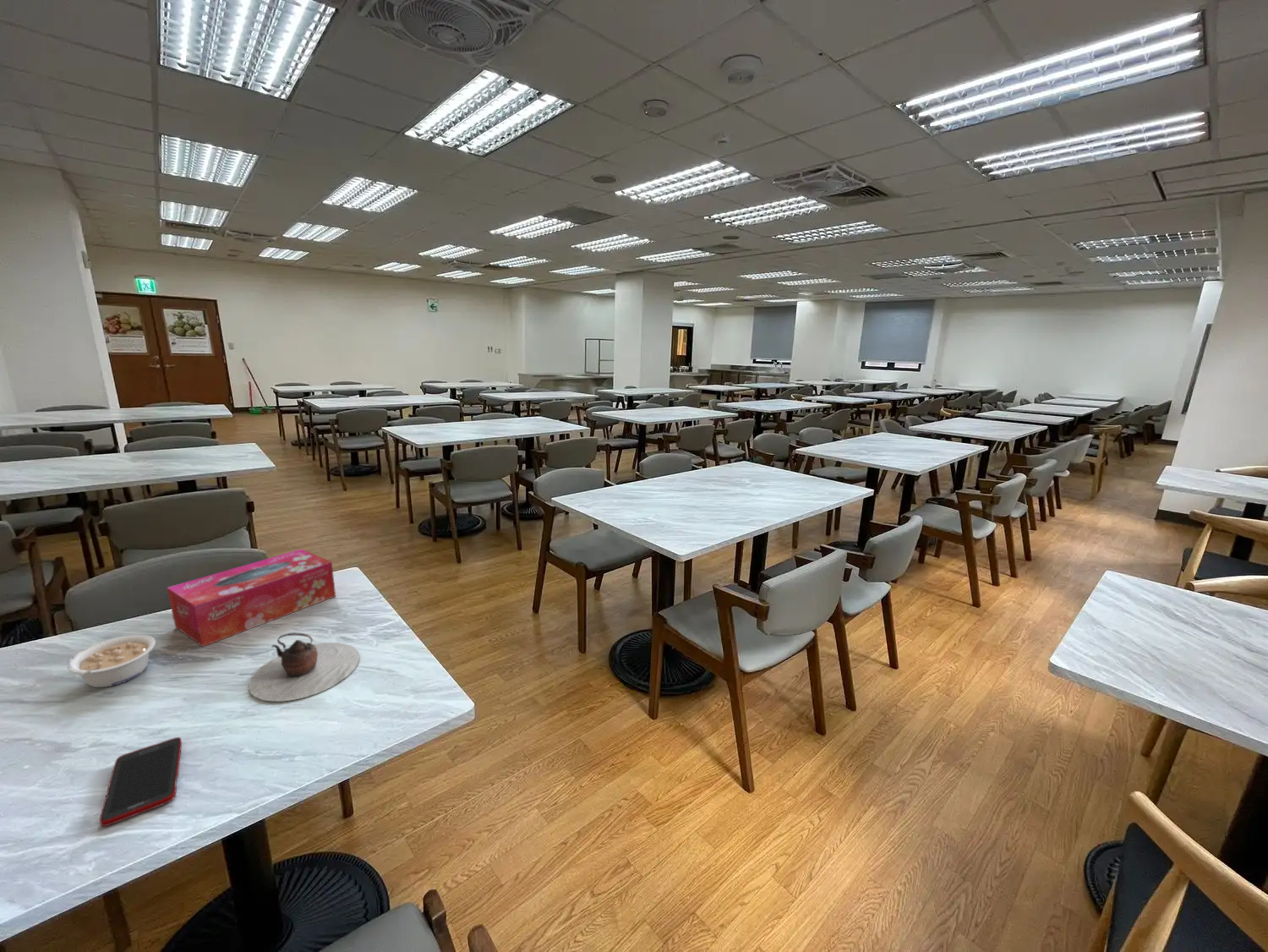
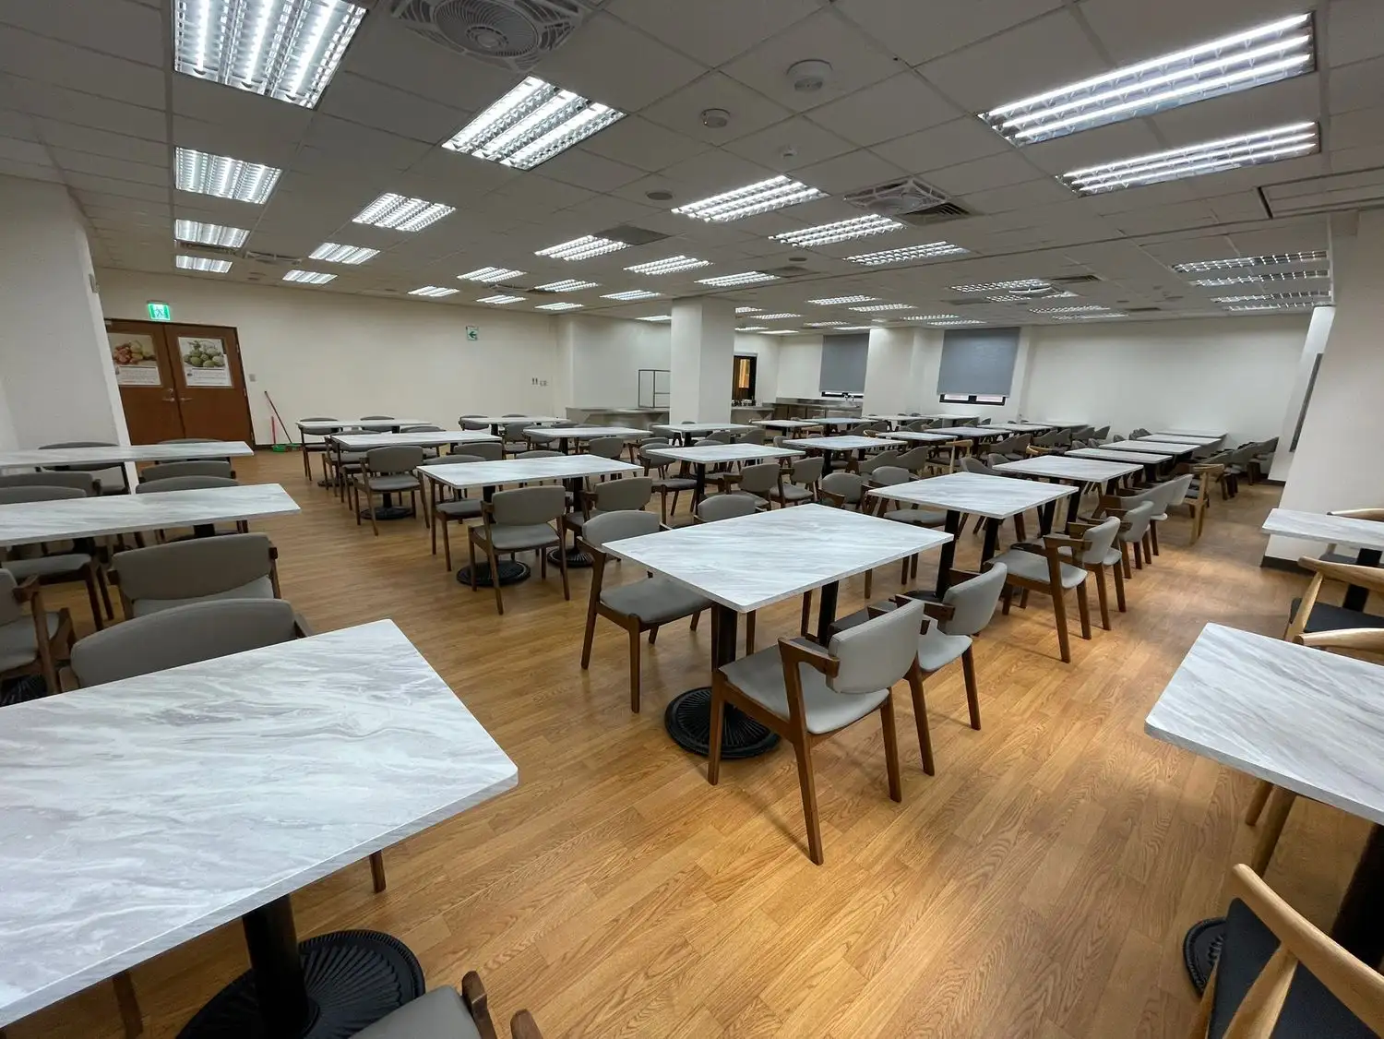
- tissue box [167,548,336,648]
- cell phone [99,736,183,827]
- legume [66,634,156,688]
- teapot [248,632,360,703]
